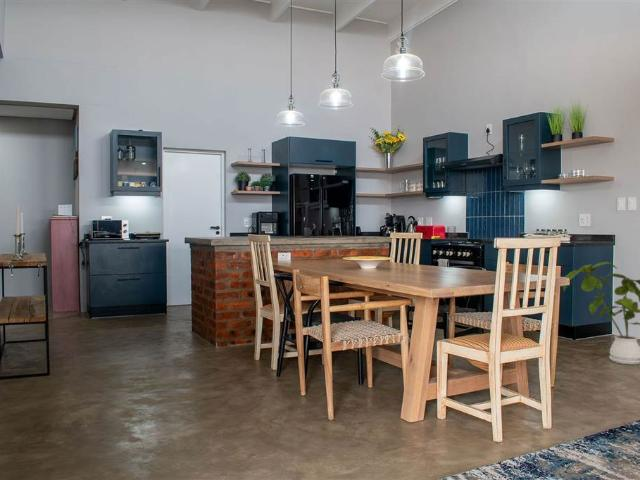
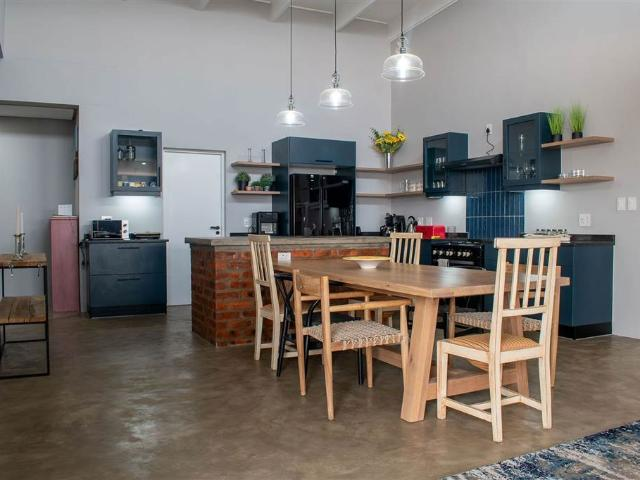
- house plant [562,261,640,365]
